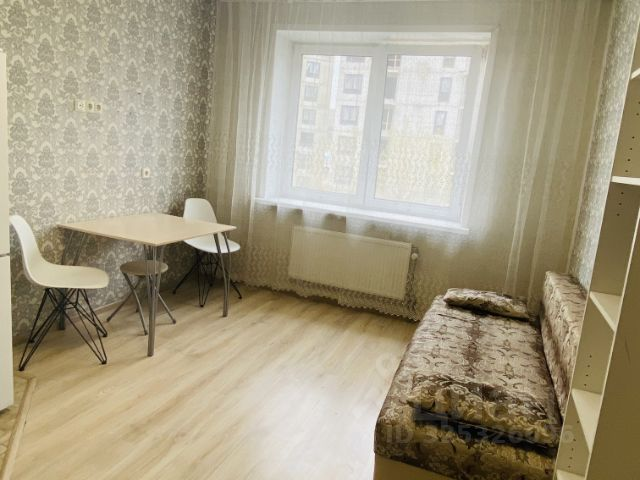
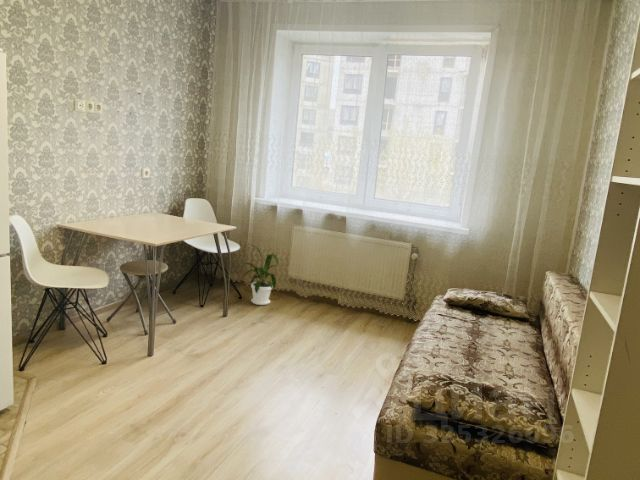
+ house plant [233,243,280,306]
